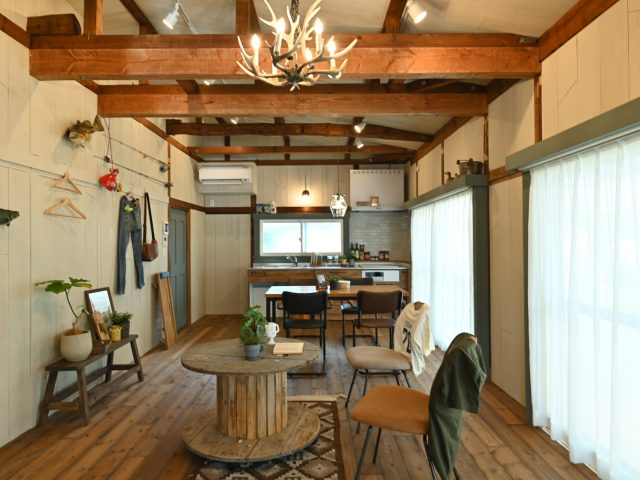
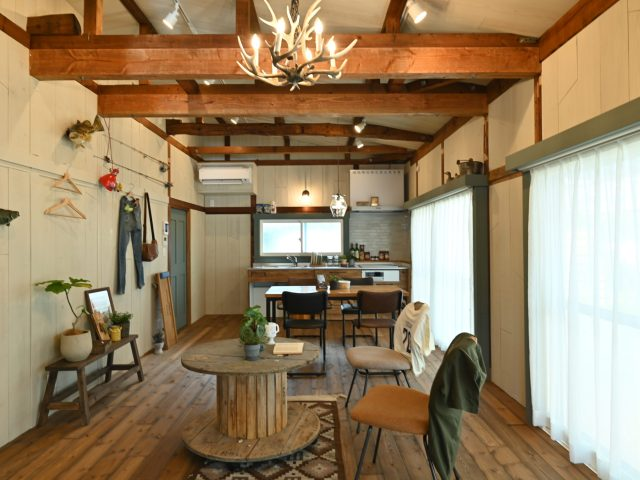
+ potted plant [150,330,169,355]
